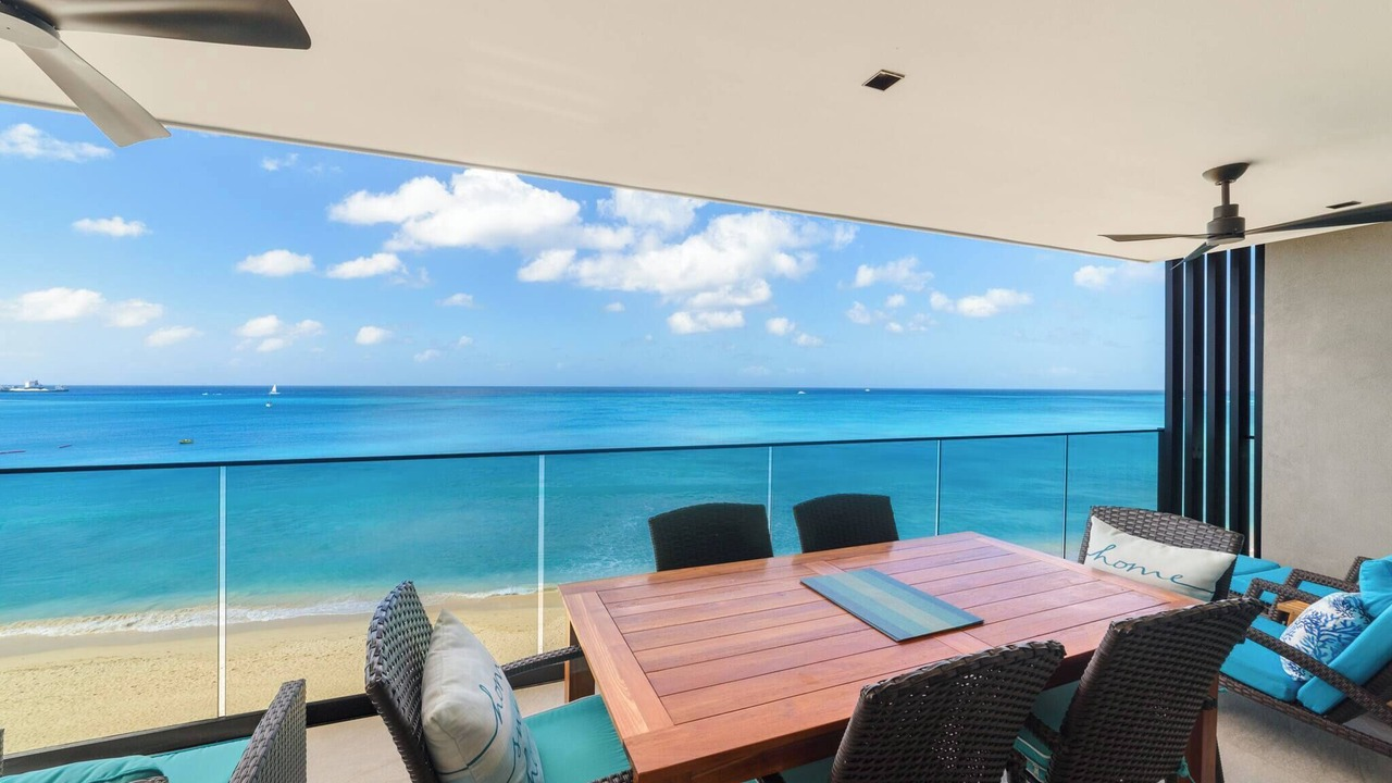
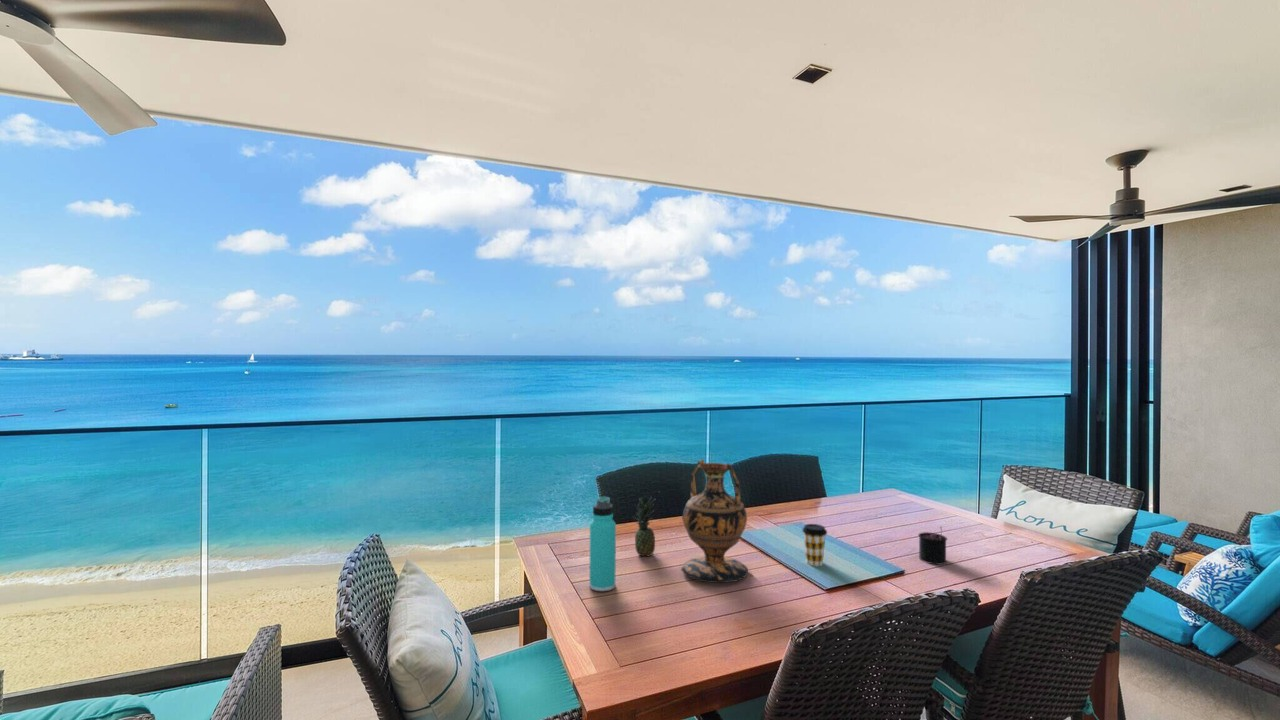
+ vase [680,458,749,584]
+ fruit [633,495,656,557]
+ coffee cup [801,523,828,567]
+ thermos bottle [589,495,617,592]
+ candle [917,526,948,566]
